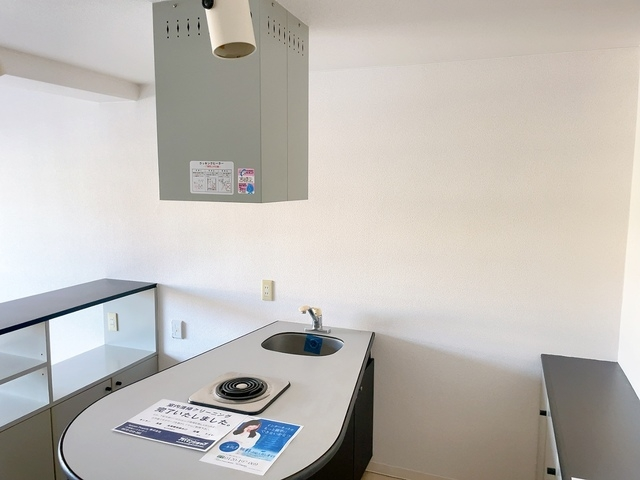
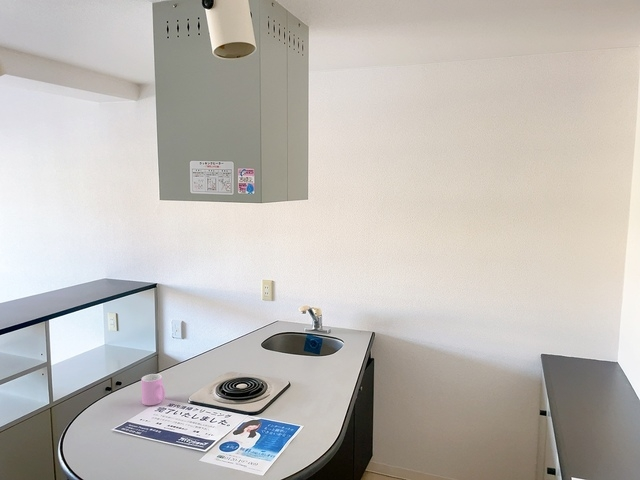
+ cup [140,373,166,406]
